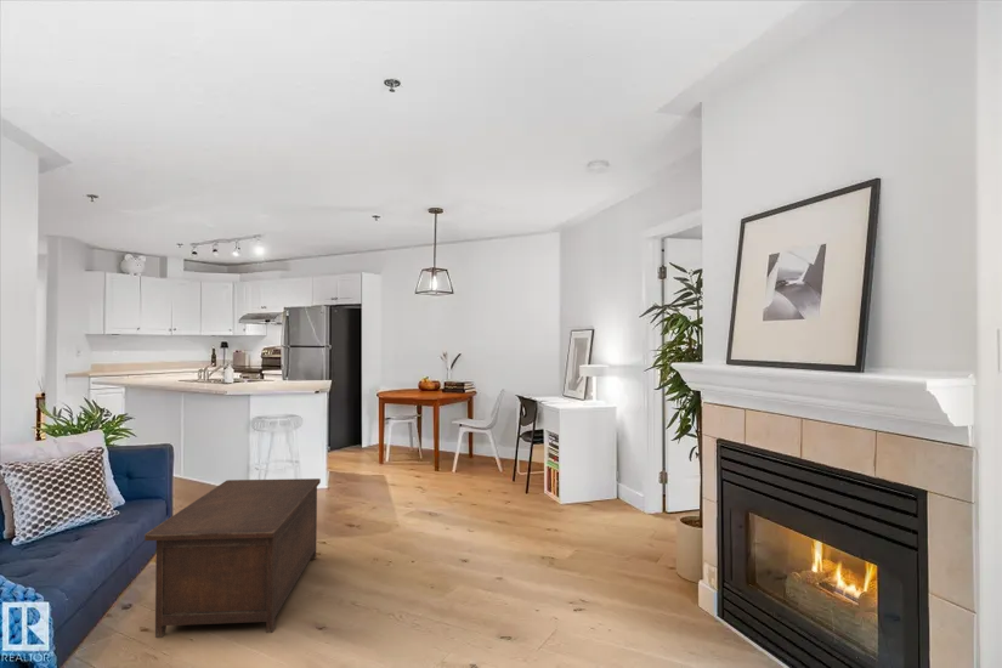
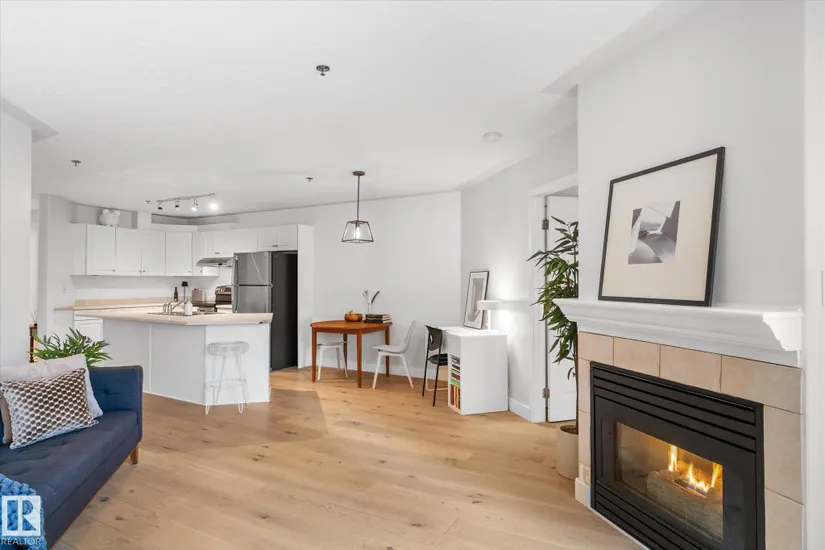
- cabinet [143,477,322,639]
